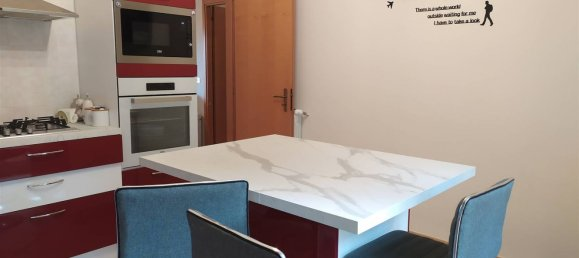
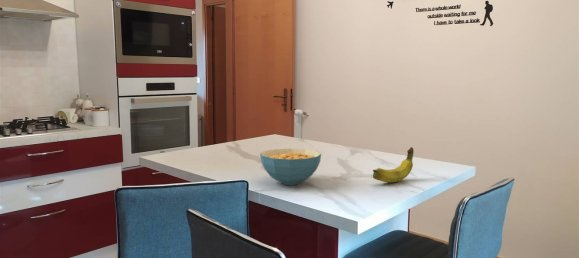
+ cereal bowl [259,148,322,186]
+ fruit [372,146,415,183]
